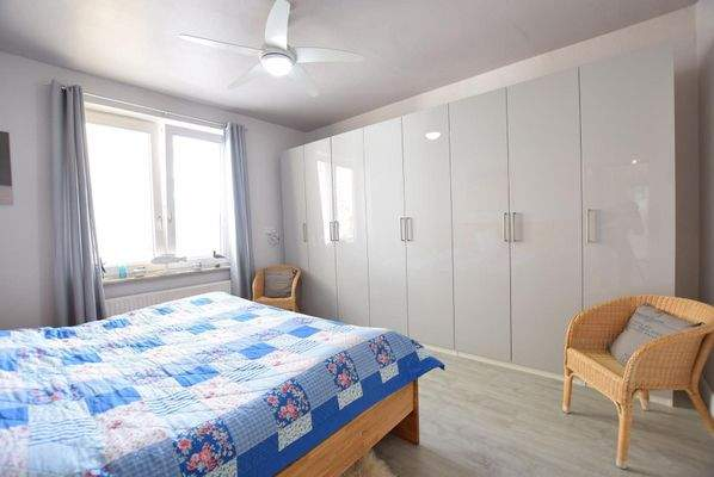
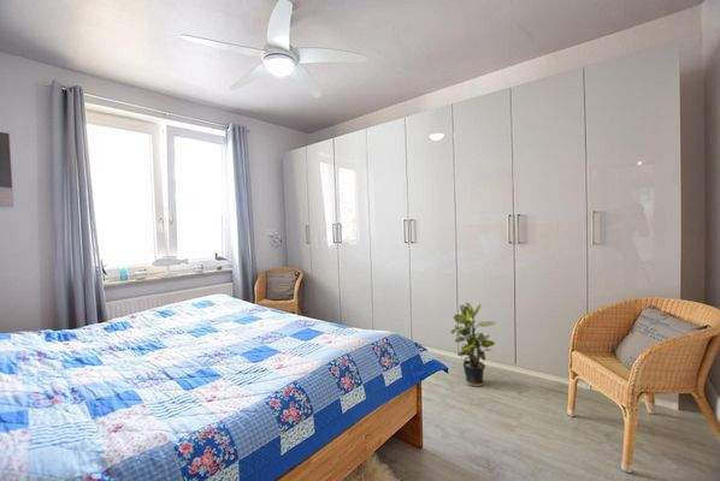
+ potted plant [449,302,497,388]
